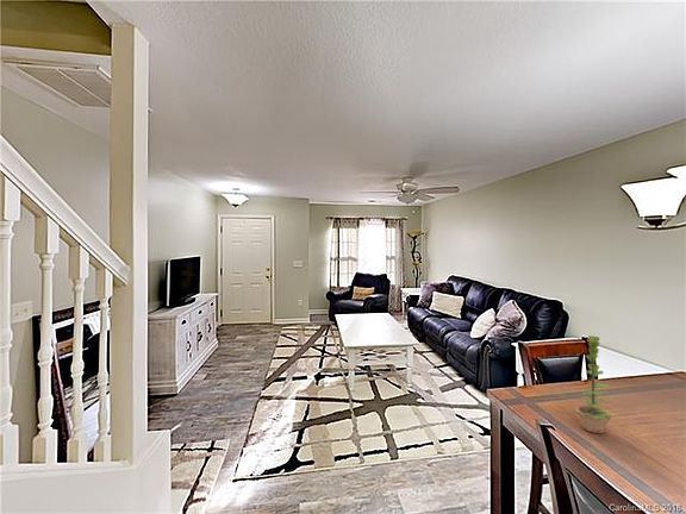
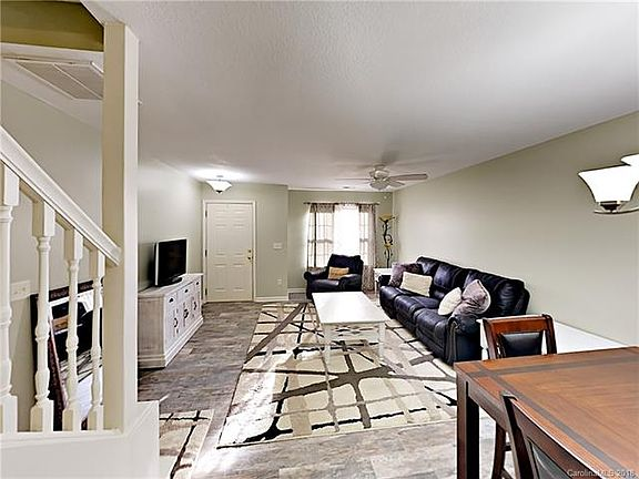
- plant [575,334,613,434]
